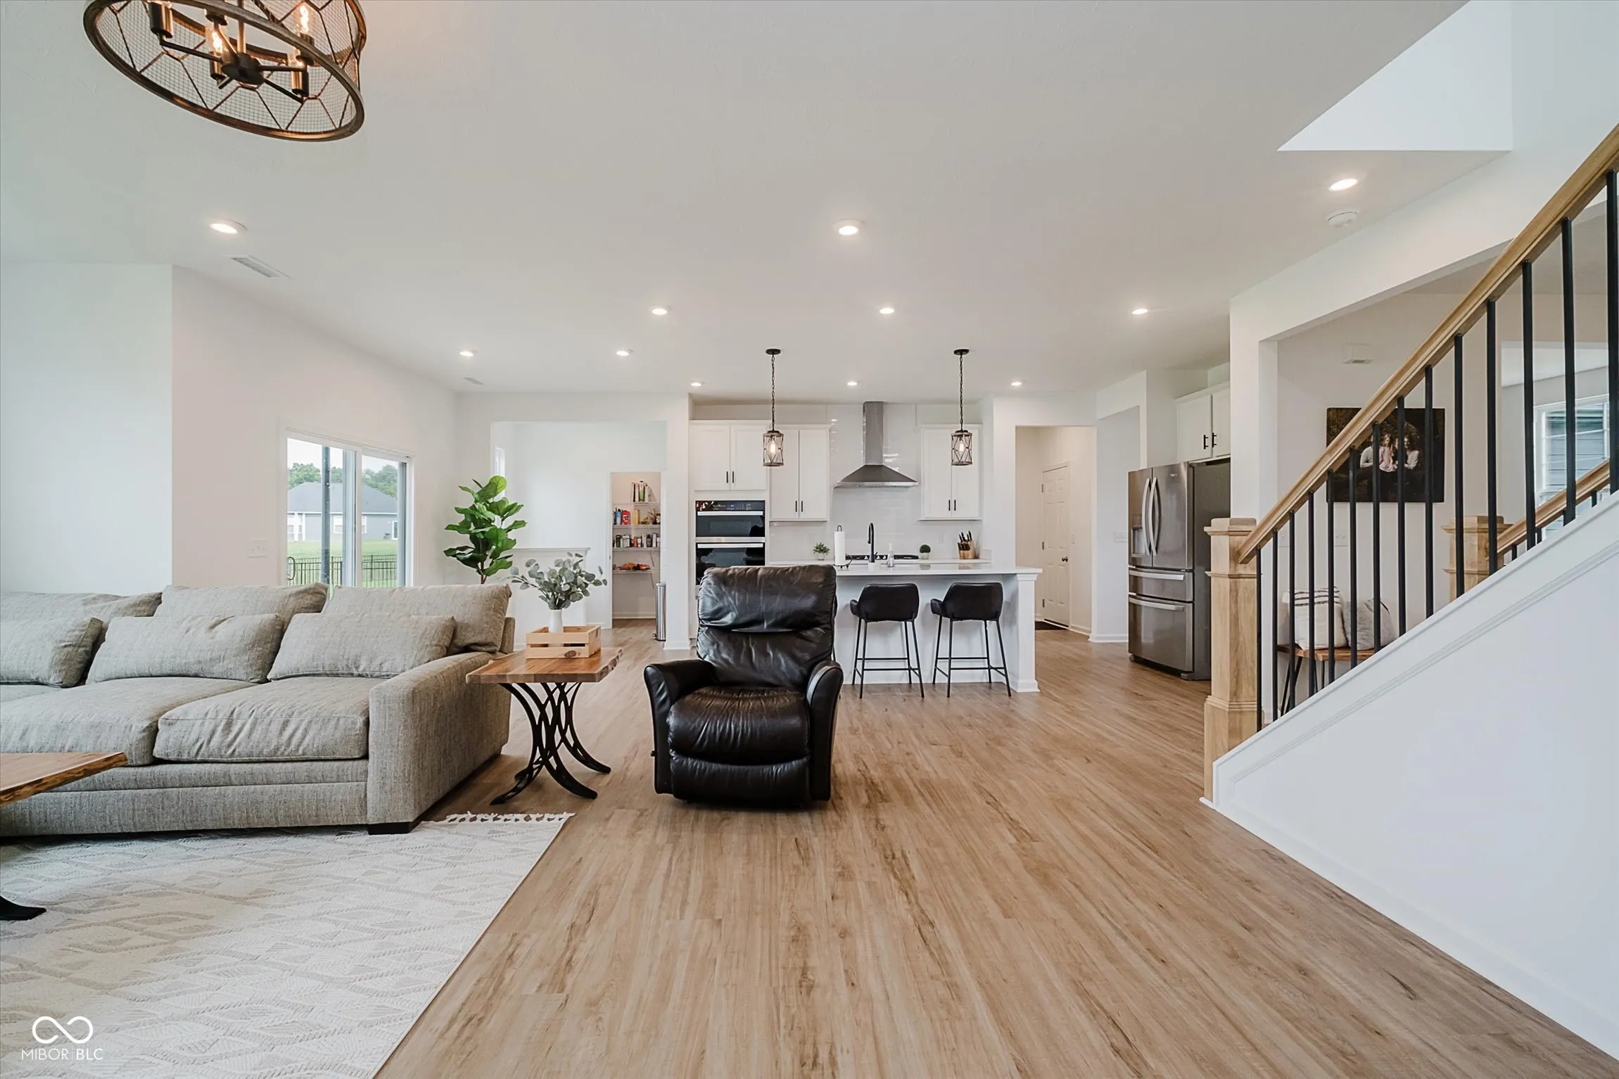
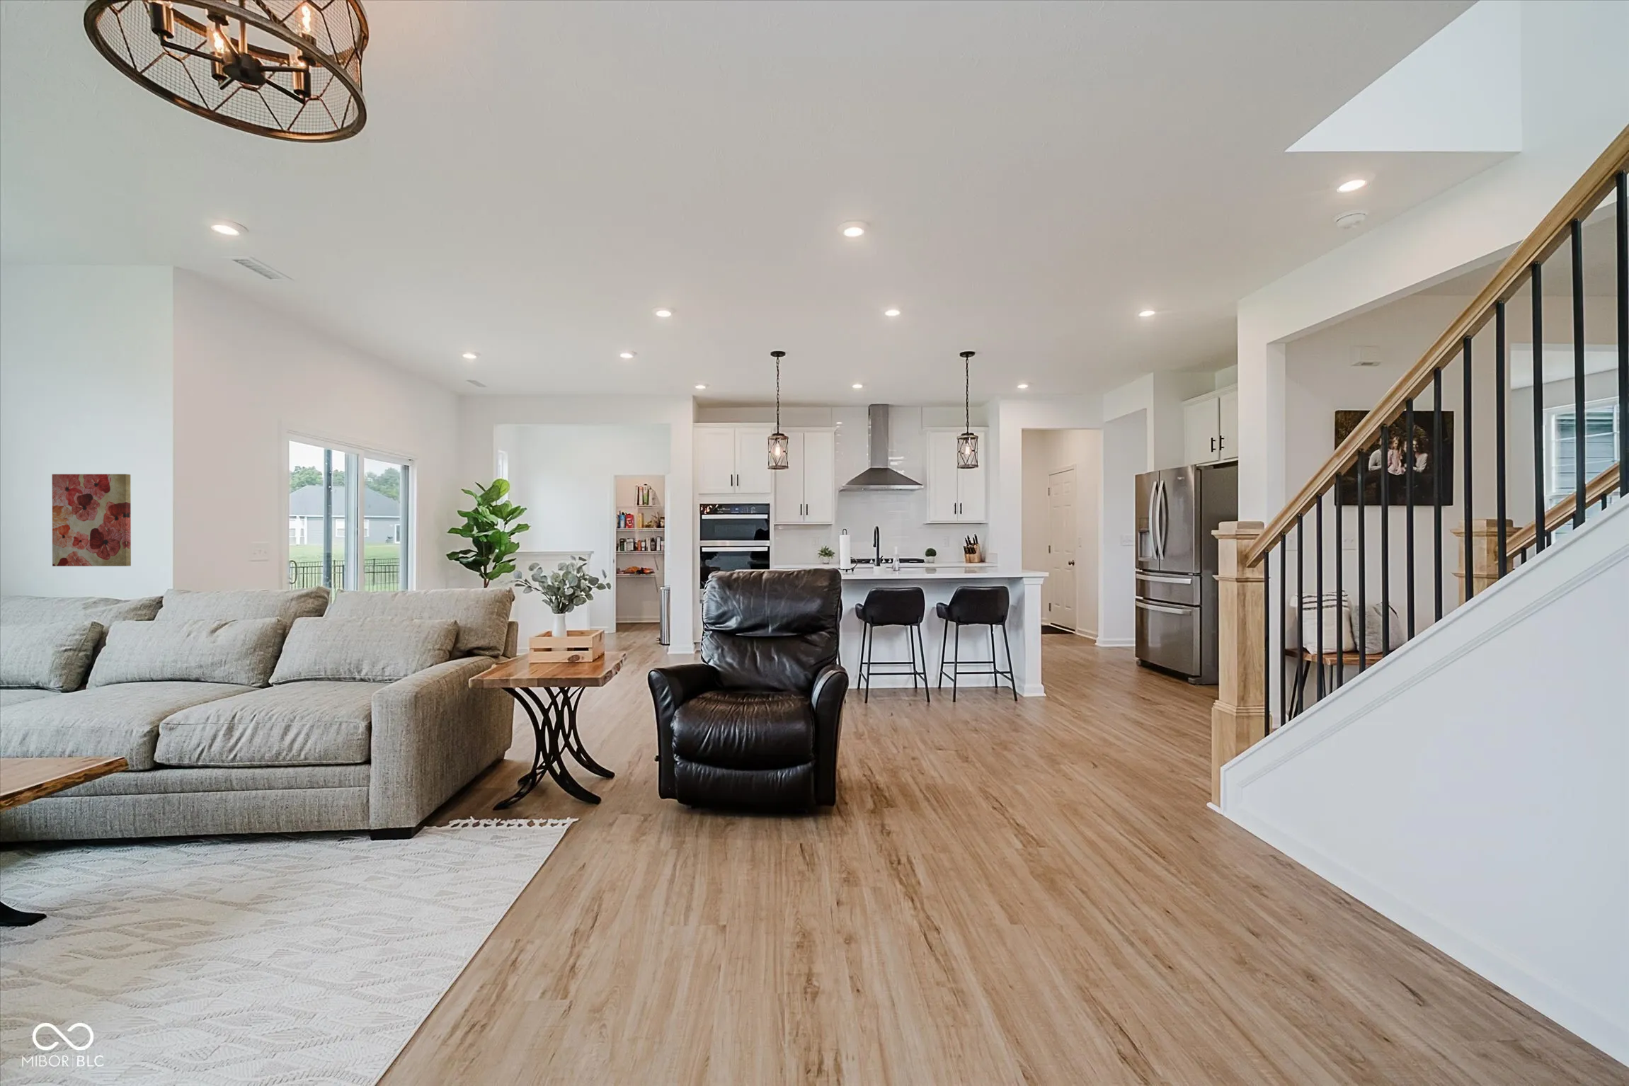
+ wall art [52,474,132,567]
